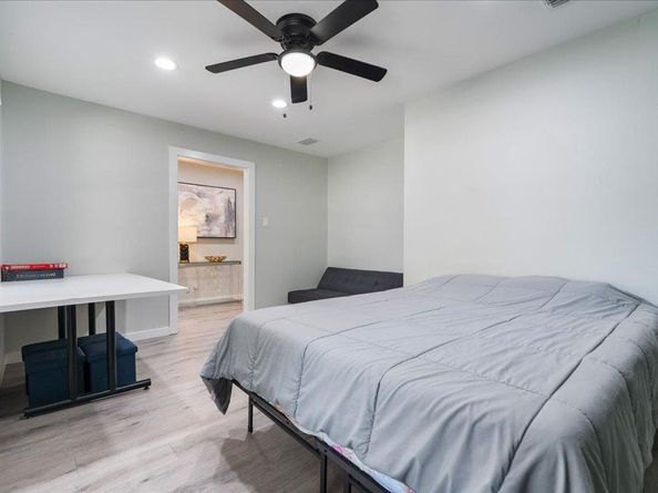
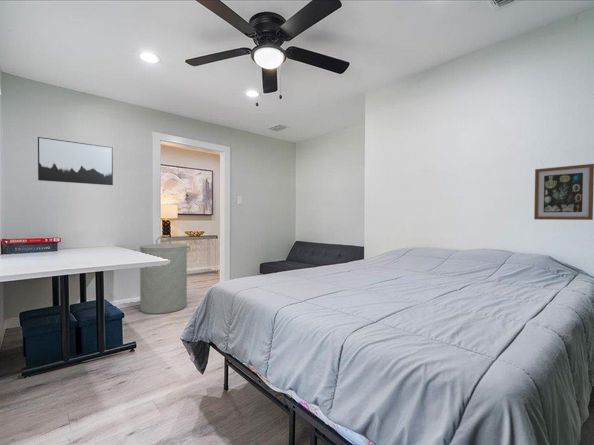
+ laundry hamper [133,234,192,315]
+ wall art [533,163,594,221]
+ wall art [37,136,114,186]
